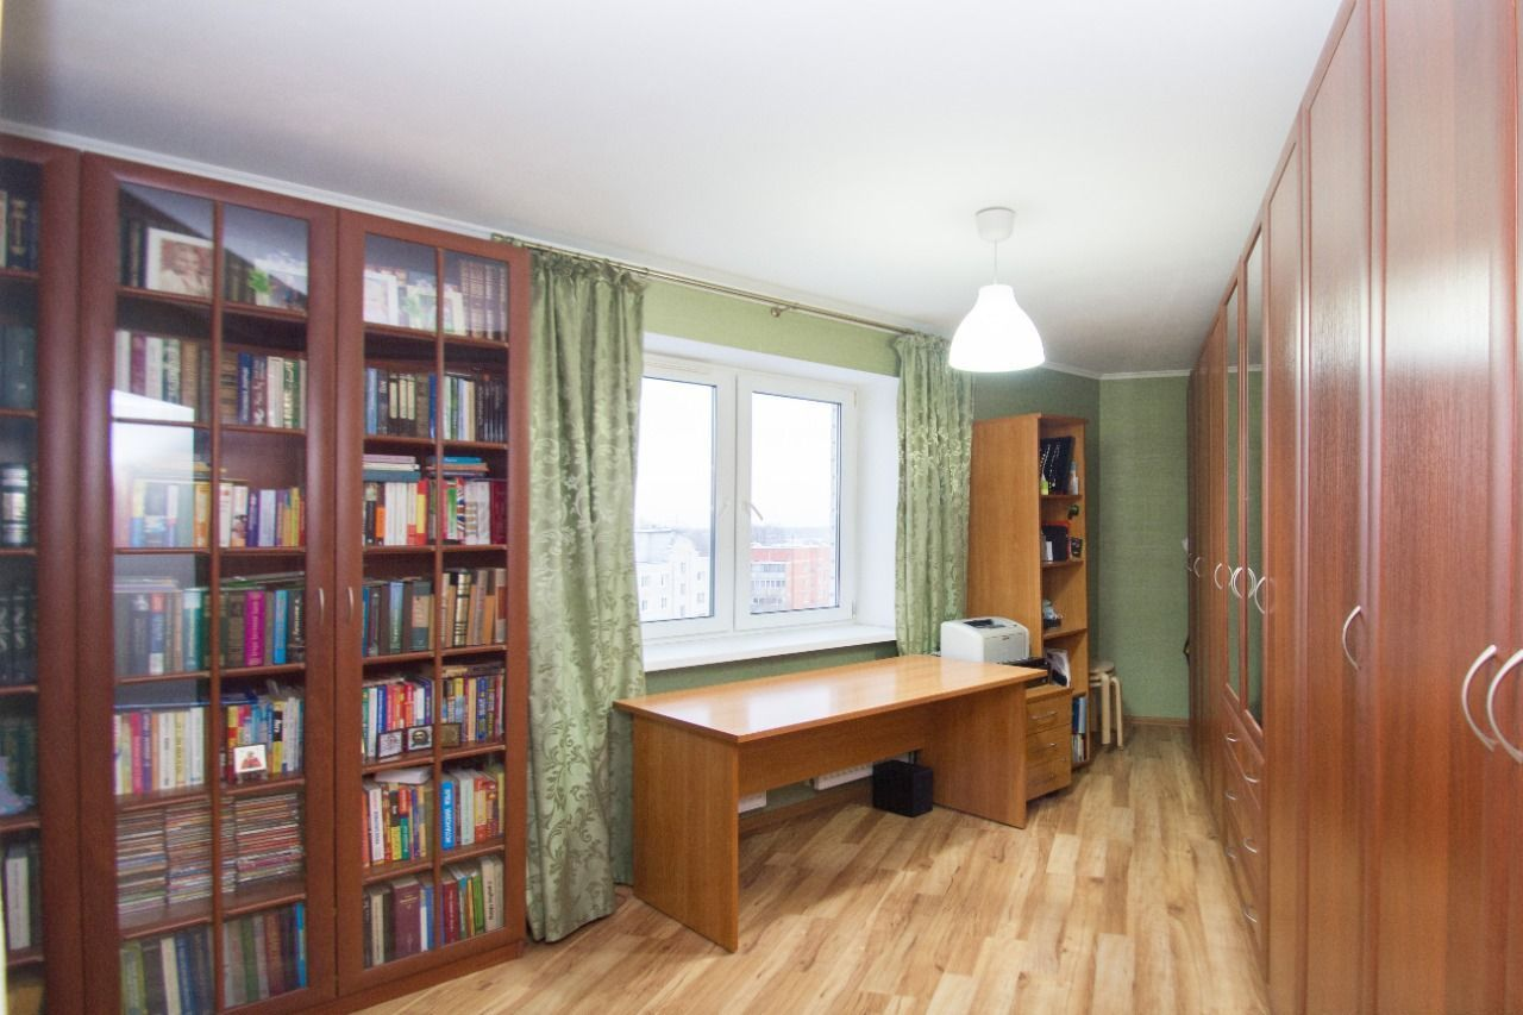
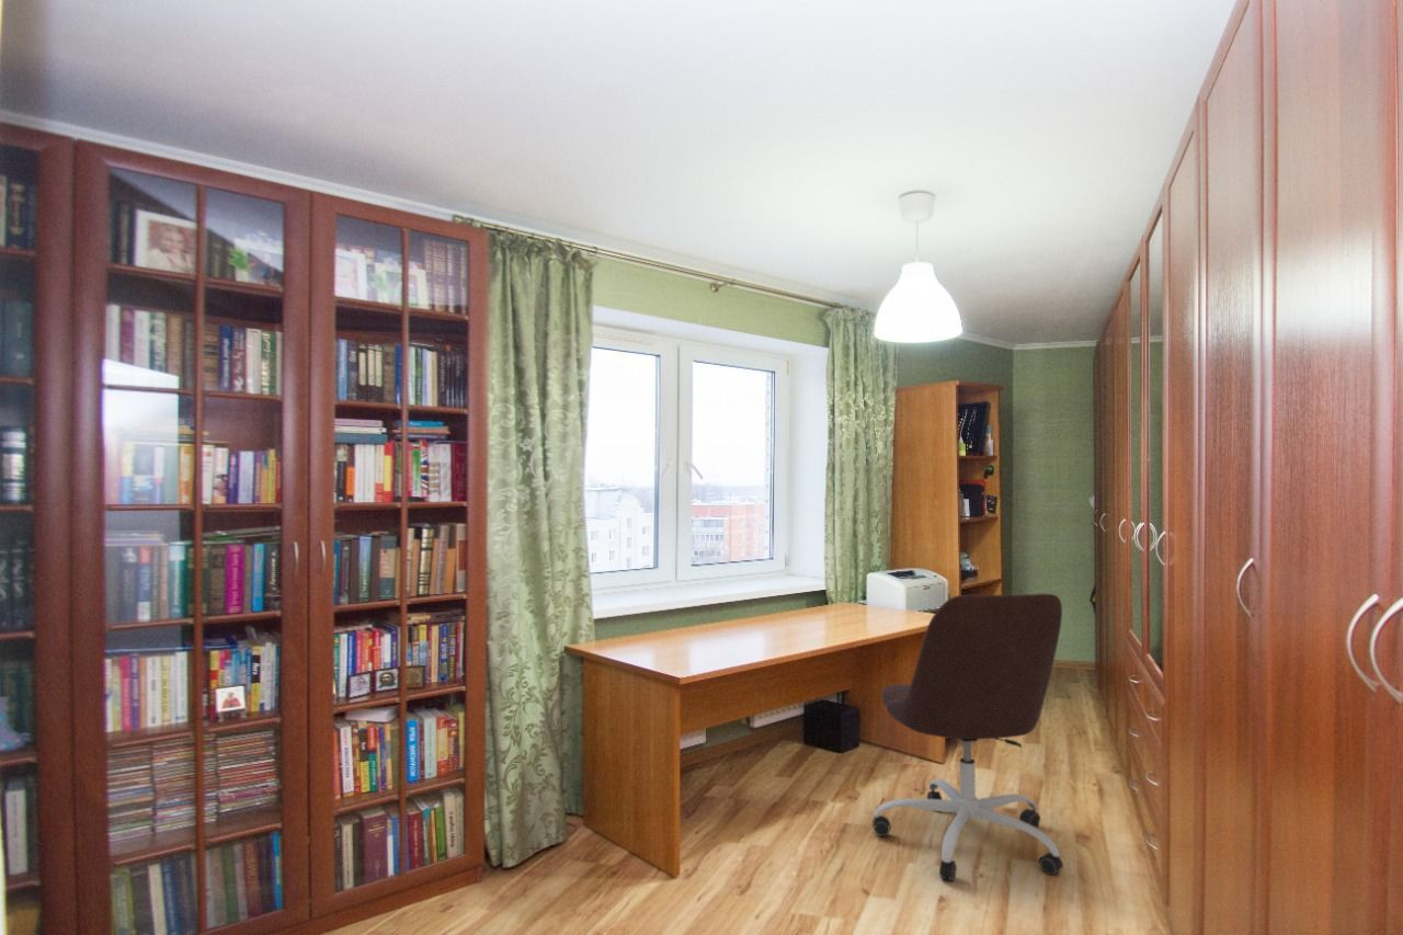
+ office chair [871,592,1064,881]
